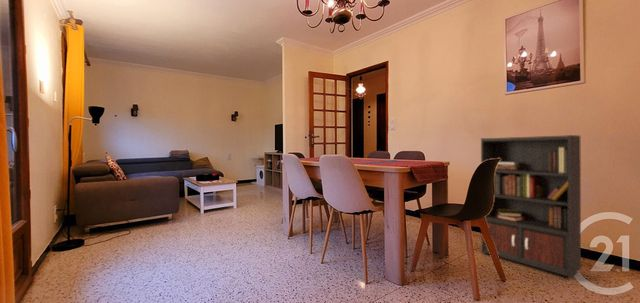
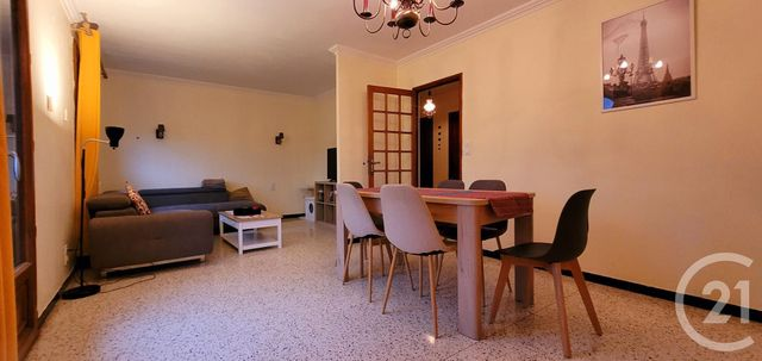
- bookcase [480,134,621,280]
